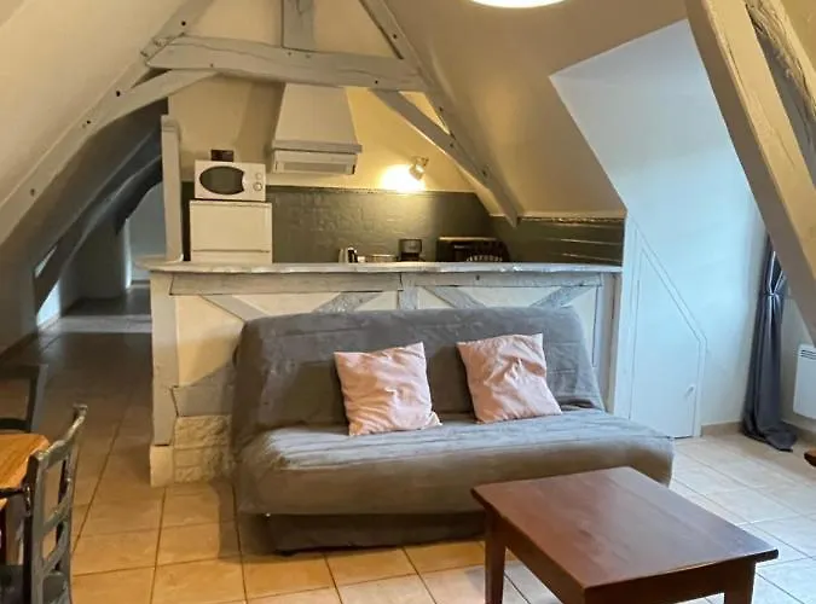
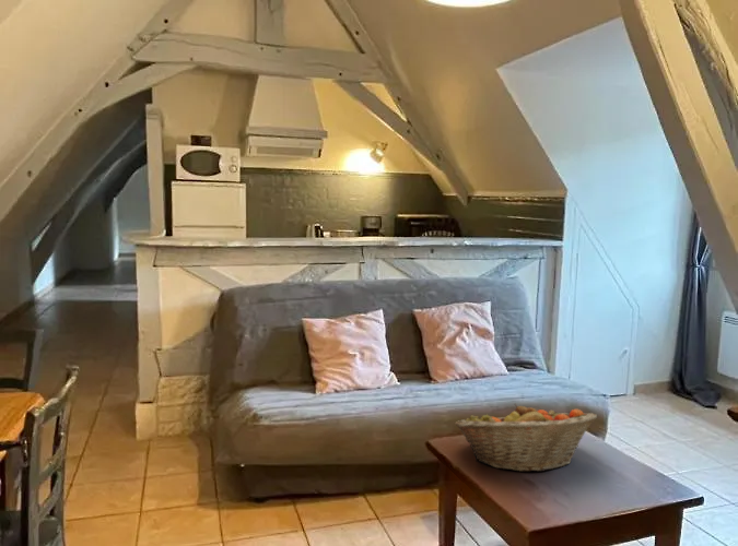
+ fruit basket [454,403,598,473]
